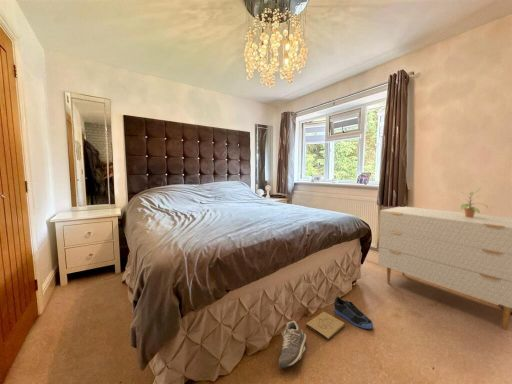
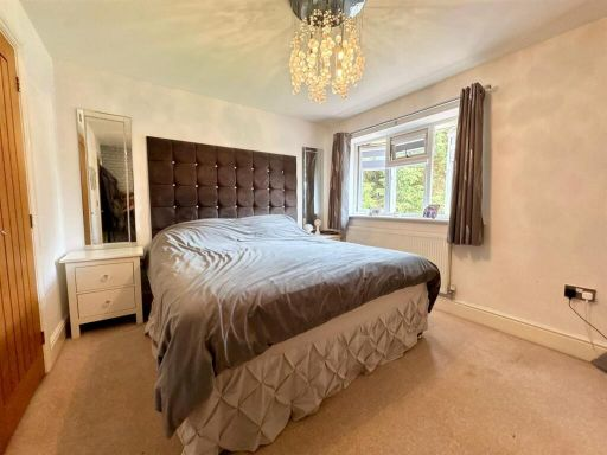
- dresser [377,206,512,330]
- shoe [278,320,307,369]
- box [305,311,346,341]
- potted plant [455,186,489,218]
- sneaker [333,295,374,330]
